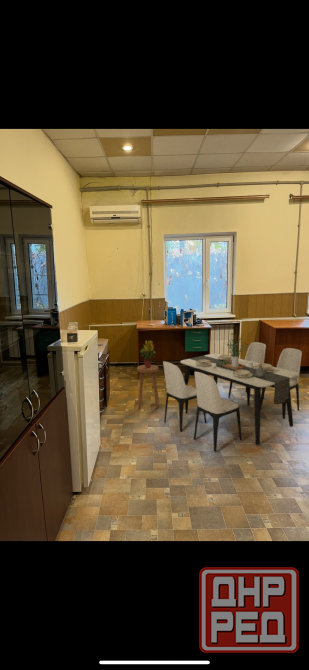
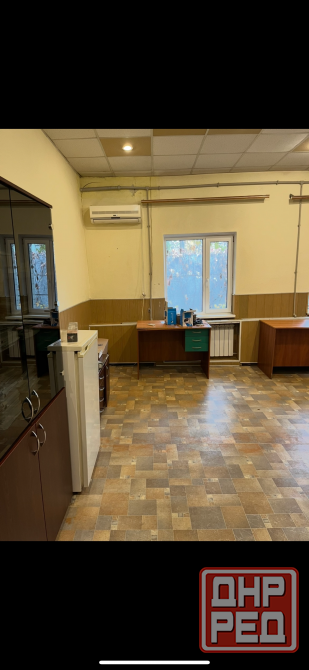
- dining table [162,332,303,452]
- stool [136,364,160,409]
- potted plant [139,339,157,368]
